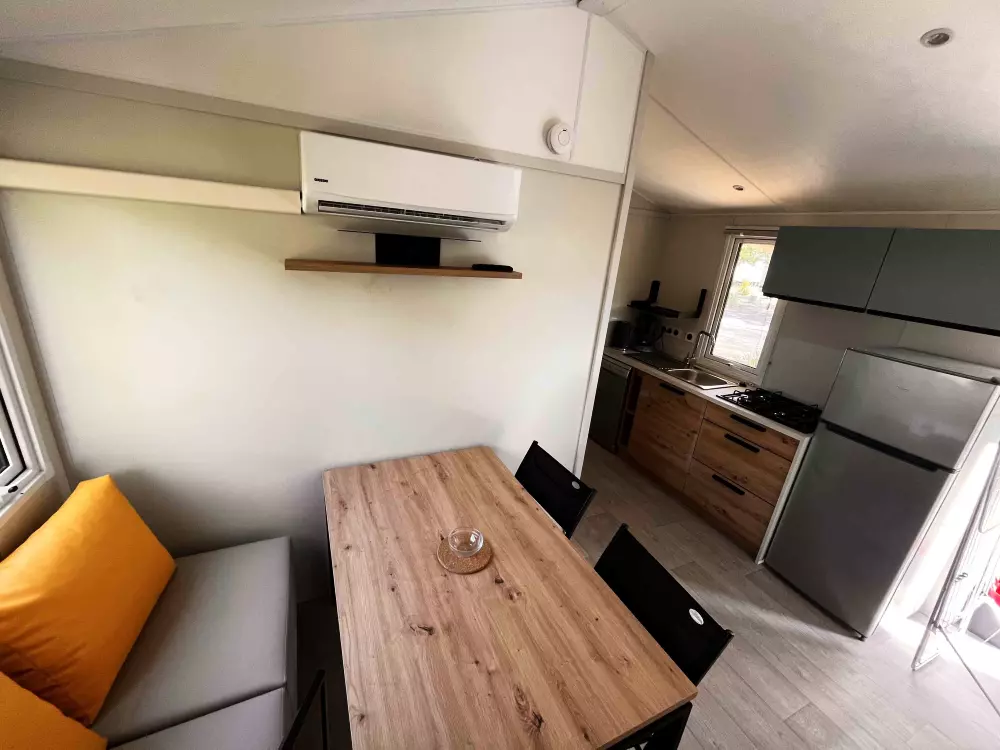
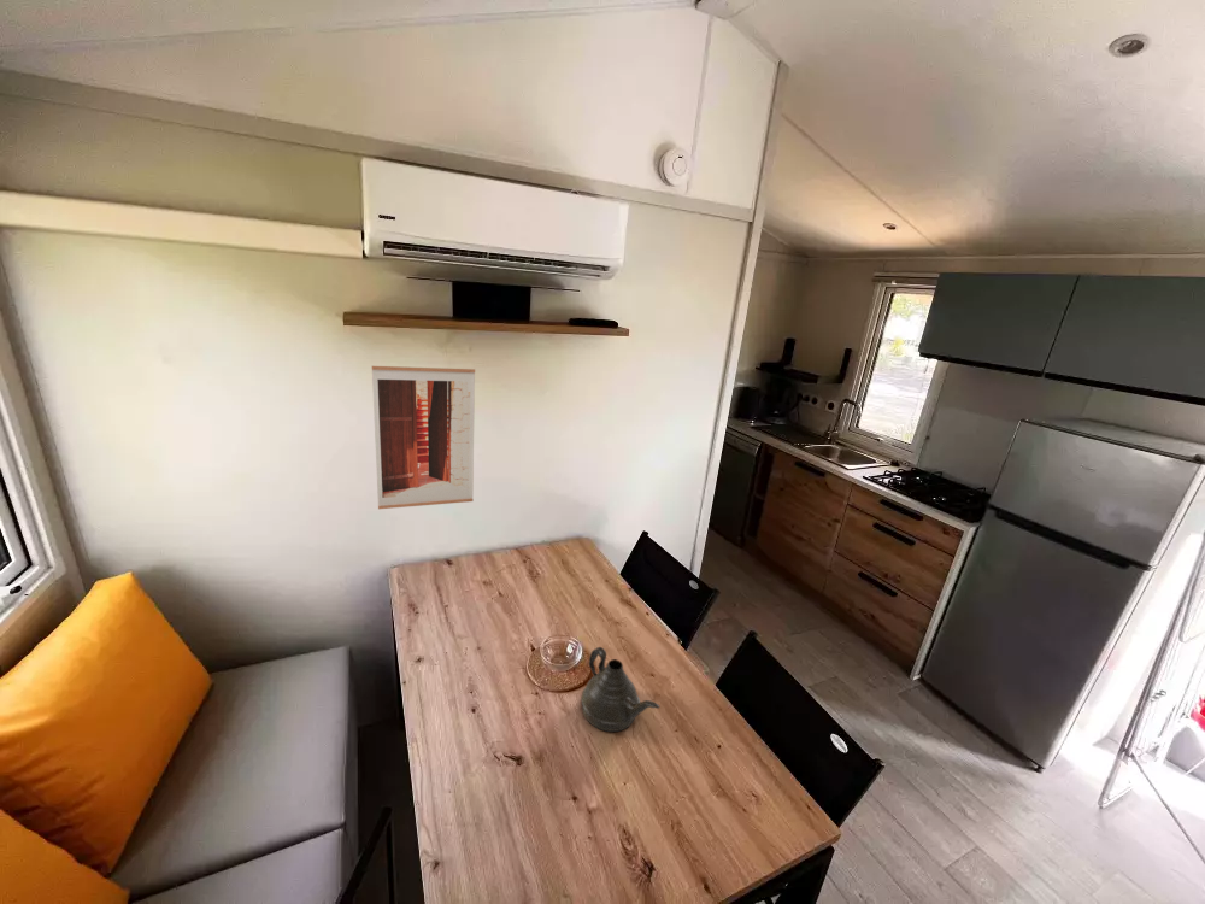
+ teapot [580,646,660,733]
+ wall art [371,365,476,510]
